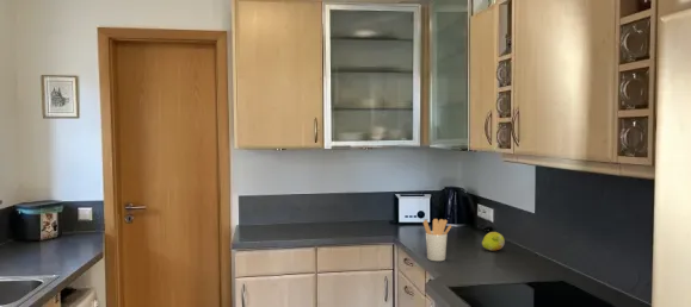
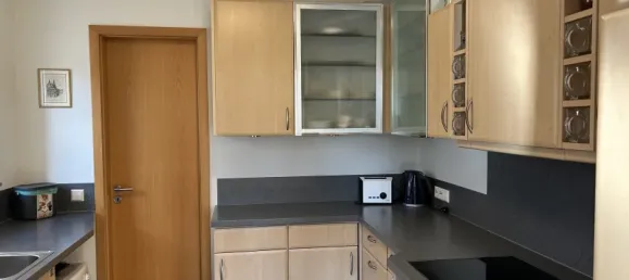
- fruit [481,231,506,252]
- utensil holder [422,218,452,262]
